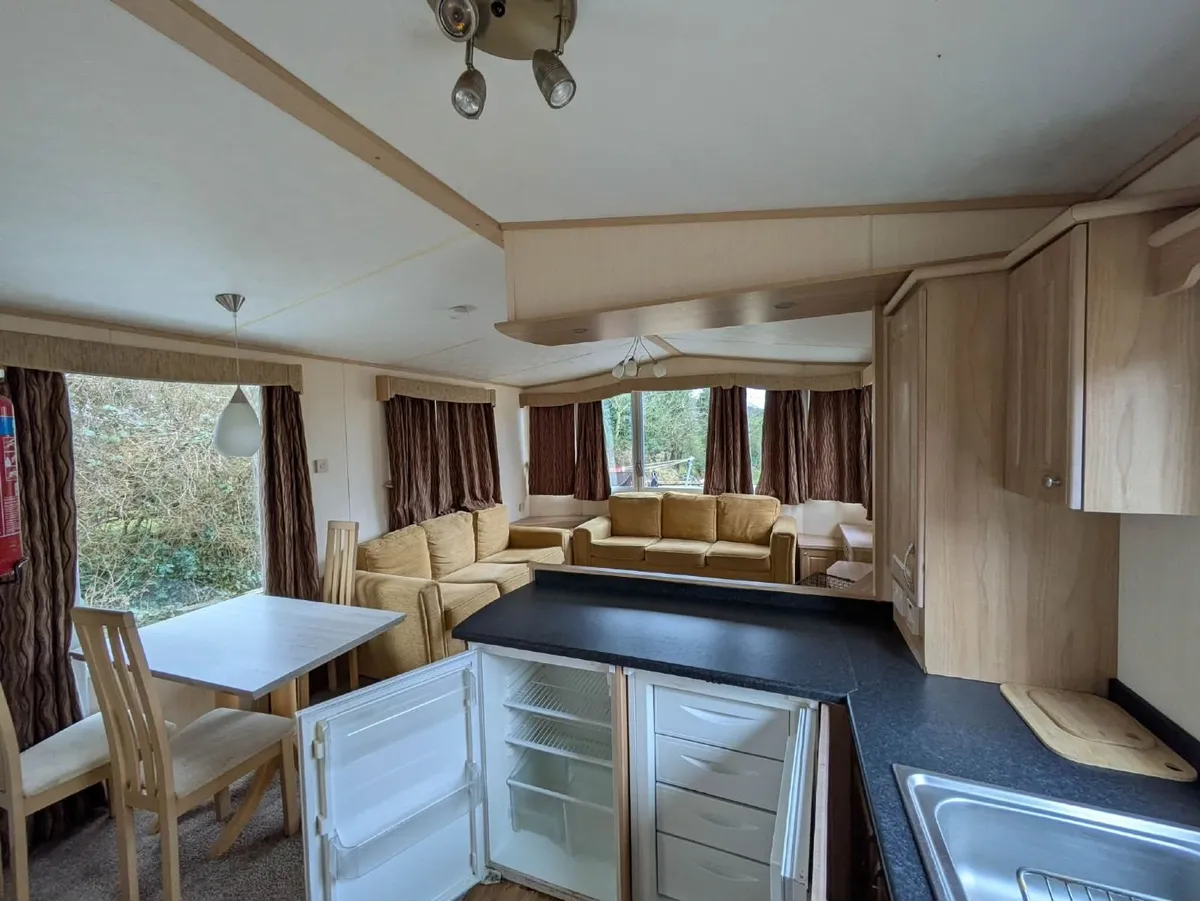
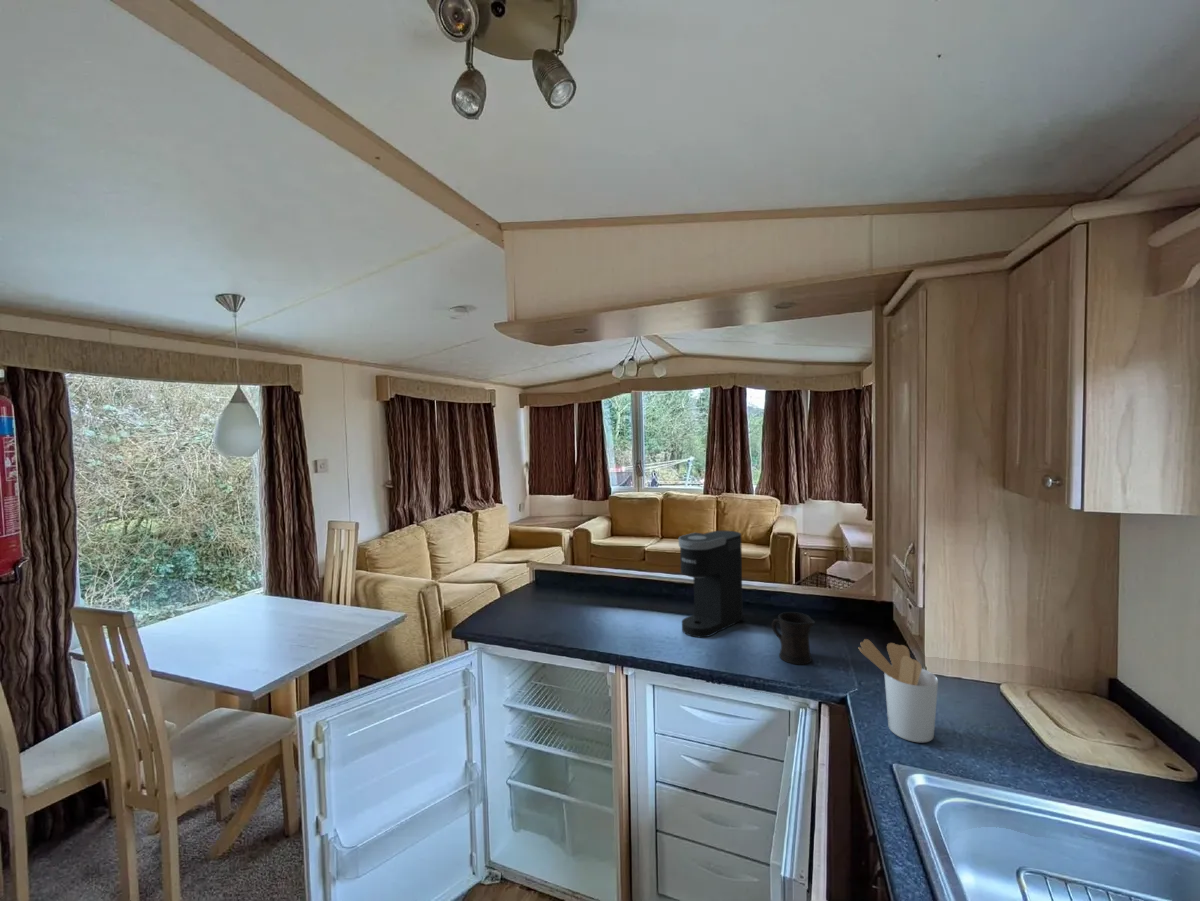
+ mug [771,611,816,666]
+ utensil holder [858,638,939,743]
+ coffee maker [678,530,744,638]
